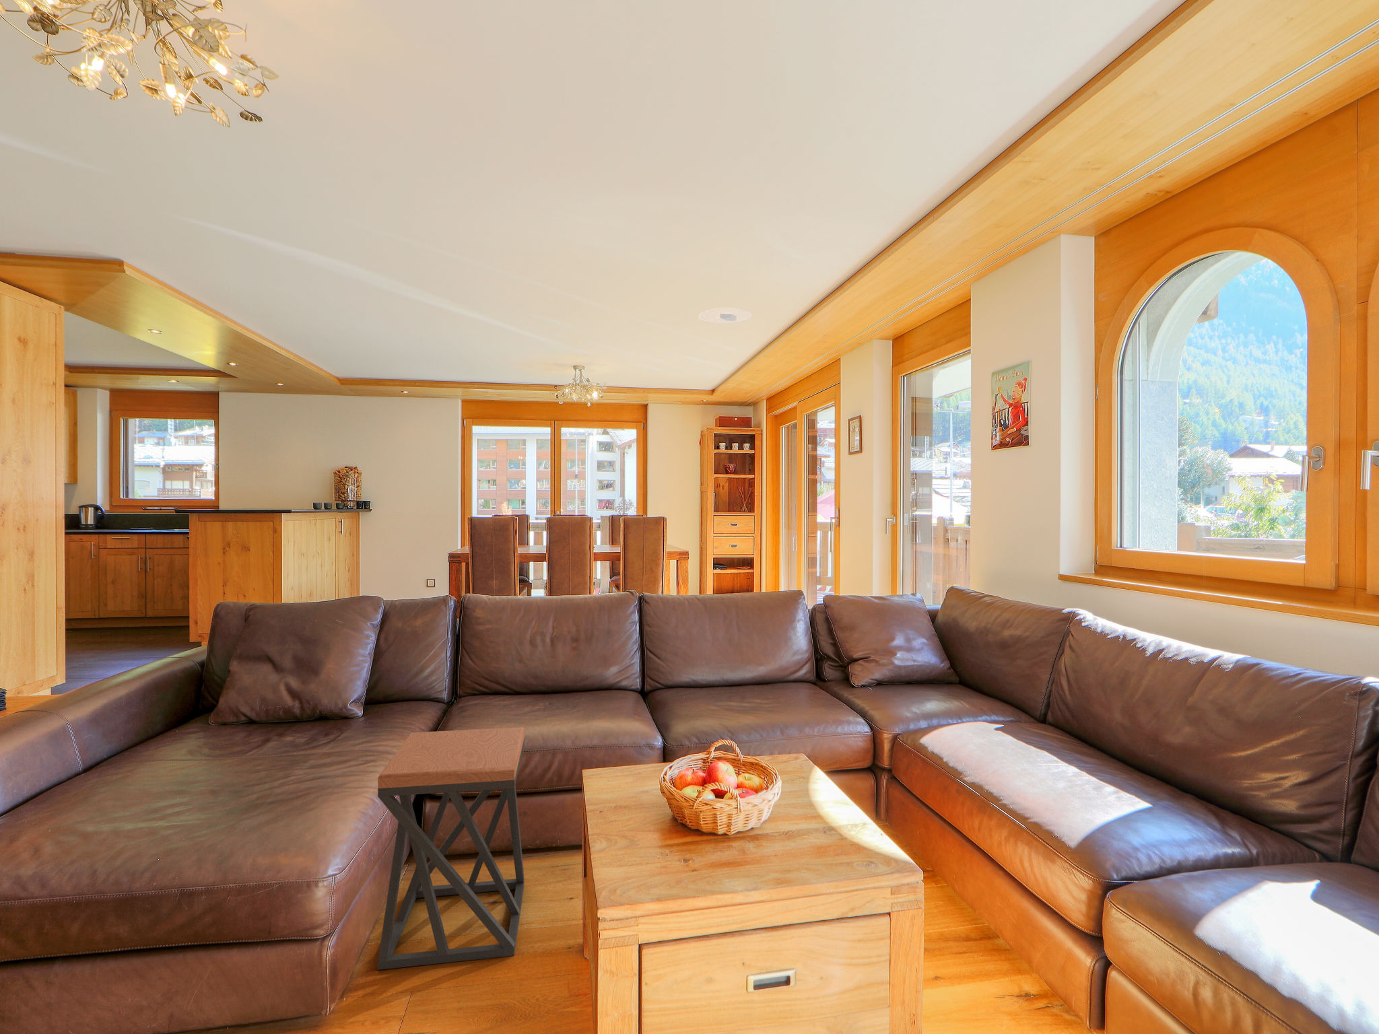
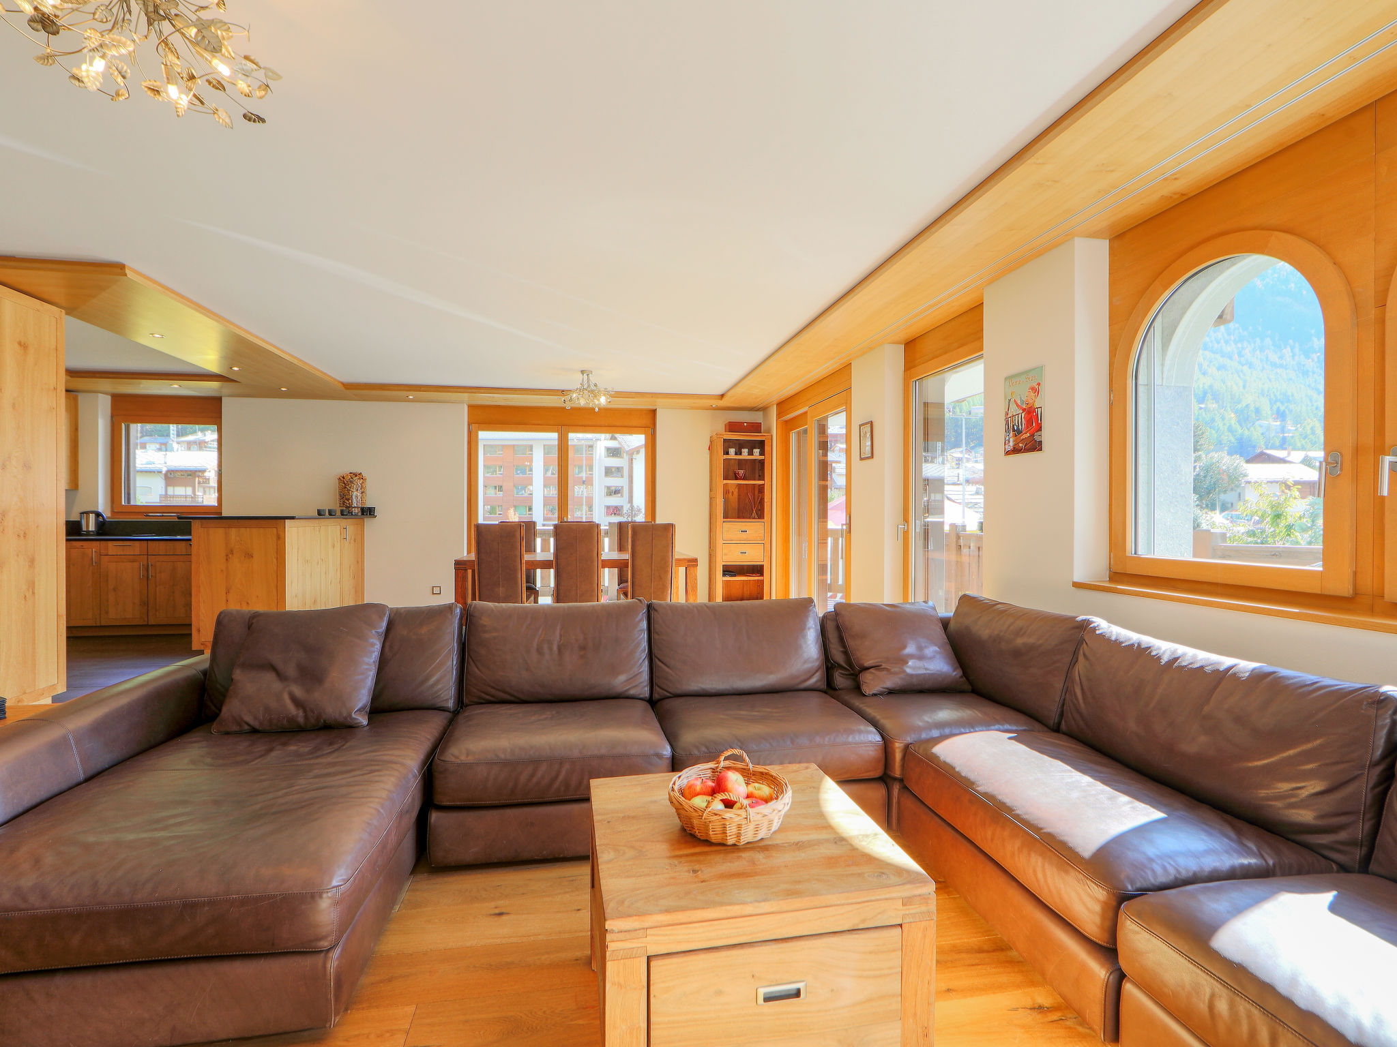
- recessed light [698,307,752,325]
- stool [377,727,526,971]
